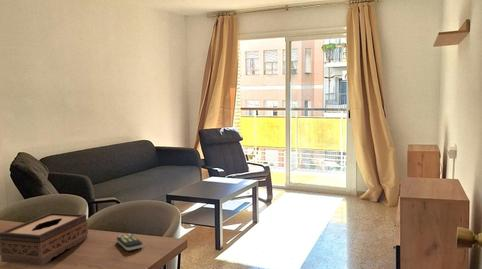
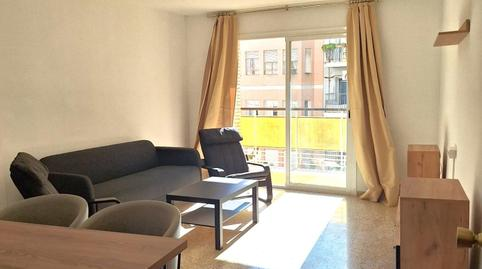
- remote control [116,233,144,251]
- tissue box [0,212,89,267]
